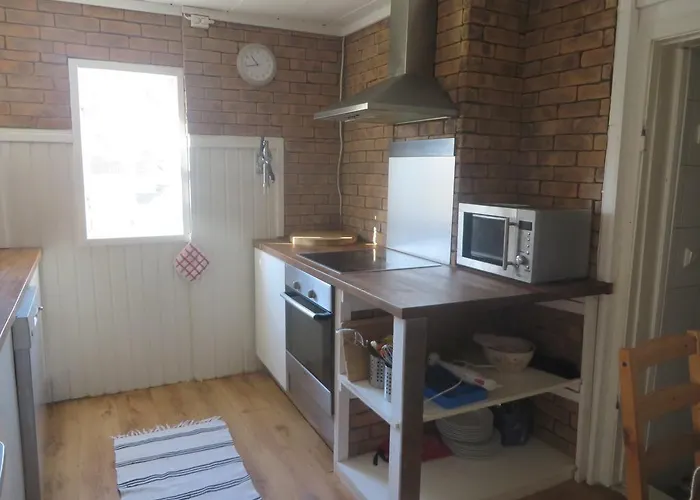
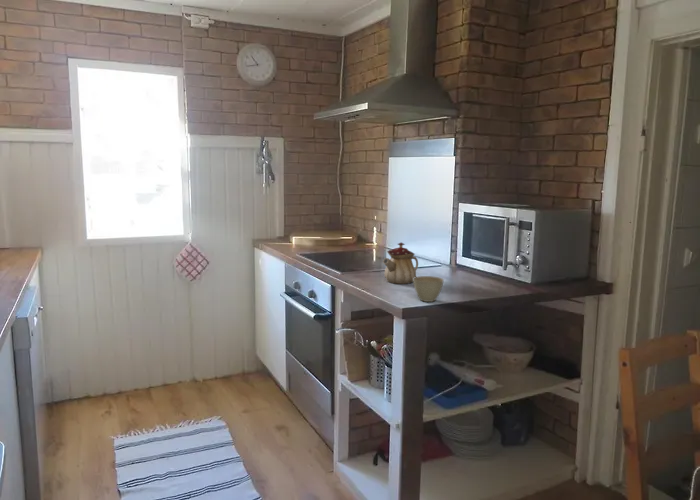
+ teapot [382,242,419,285]
+ flower pot [412,275,445,303]
